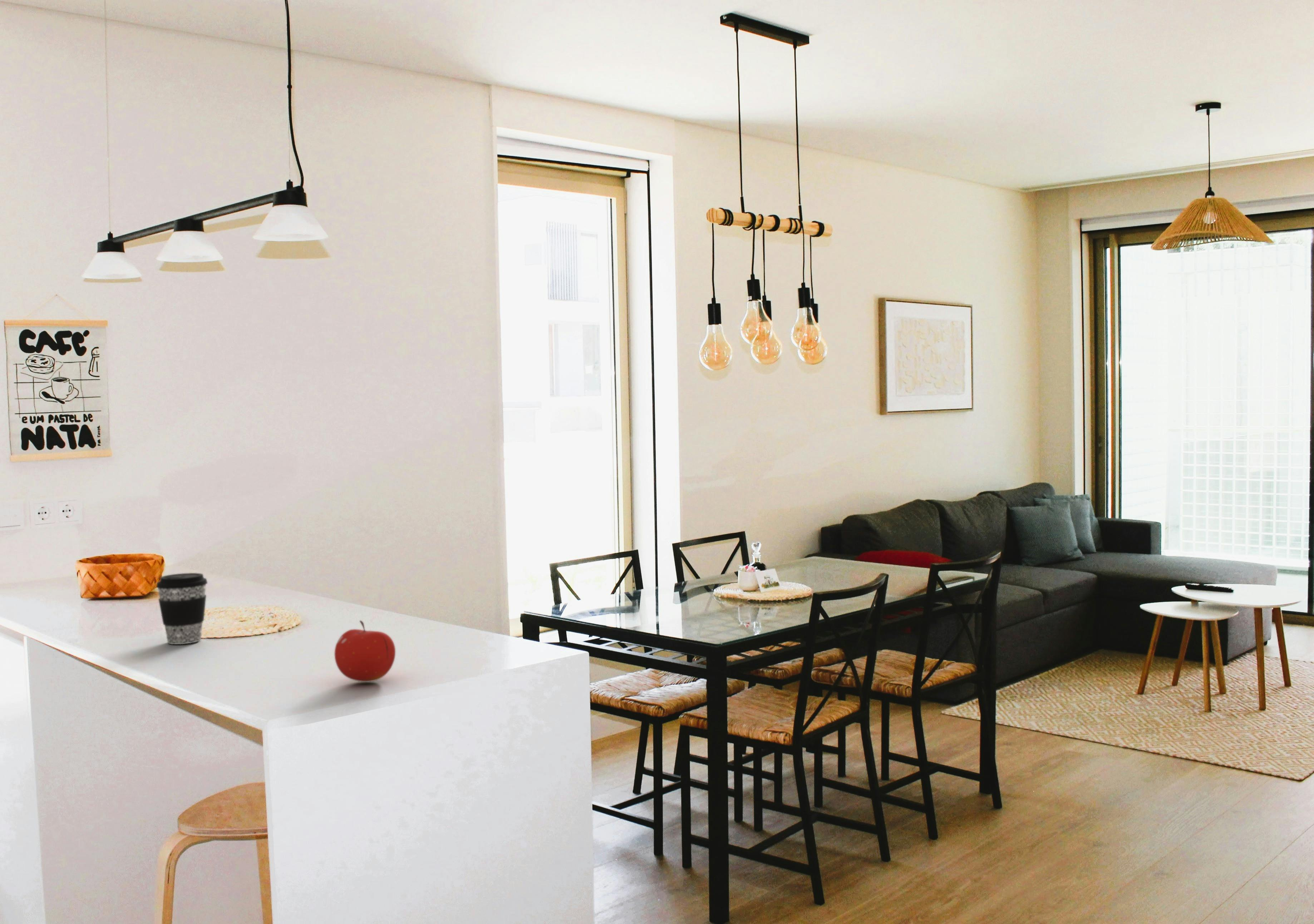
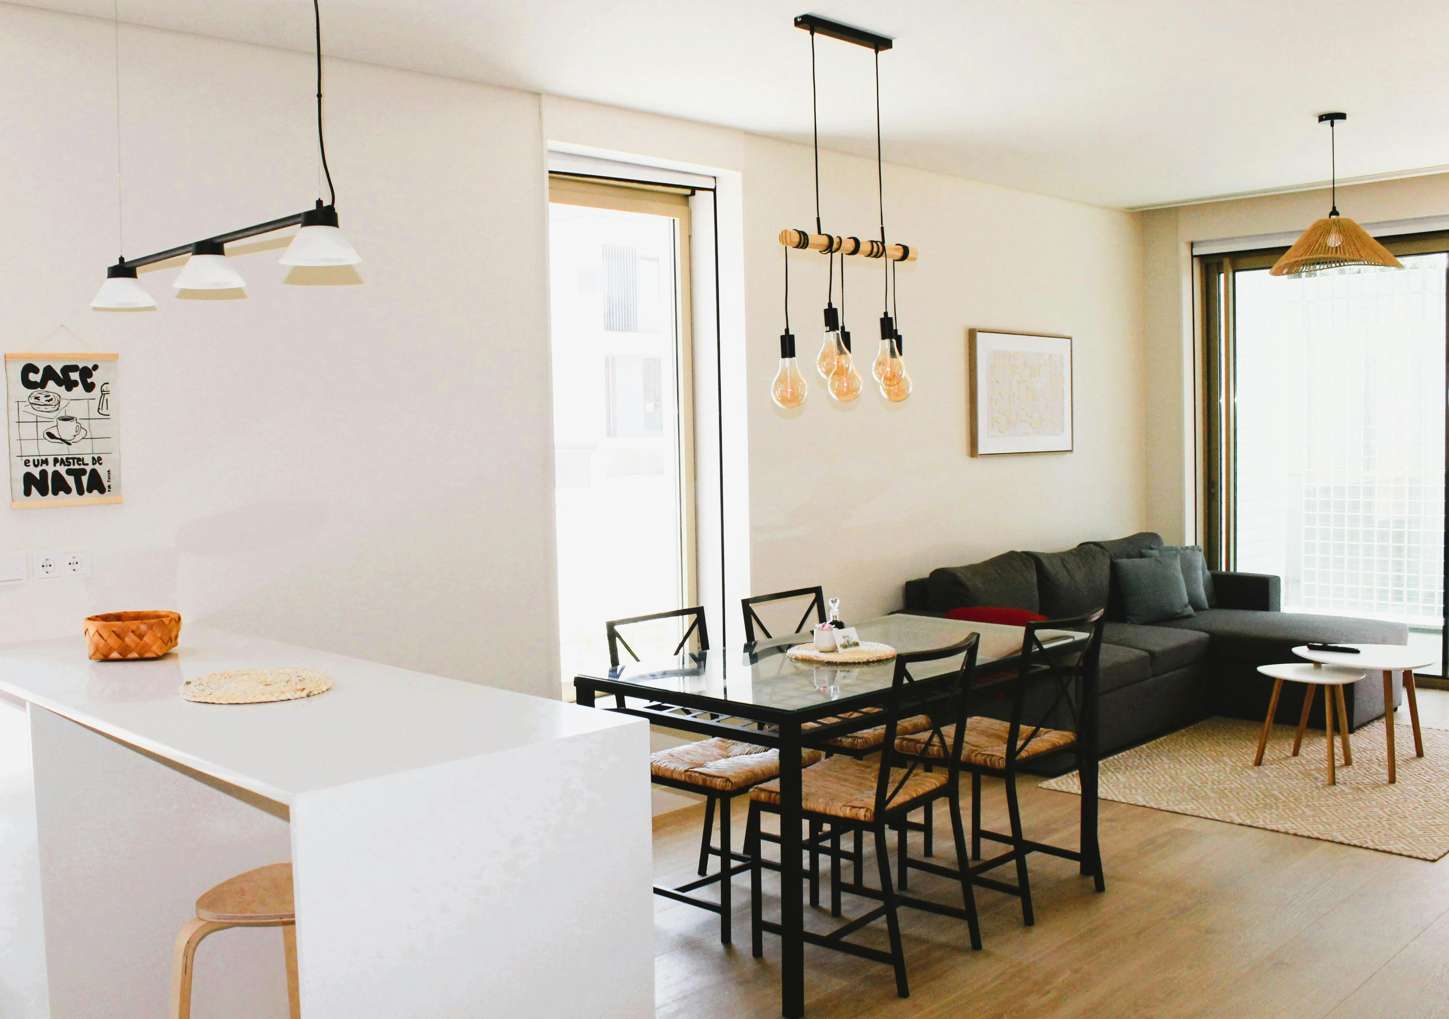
- fruit [334,620,396,682]
- coffee cup [156,572,208,645]
